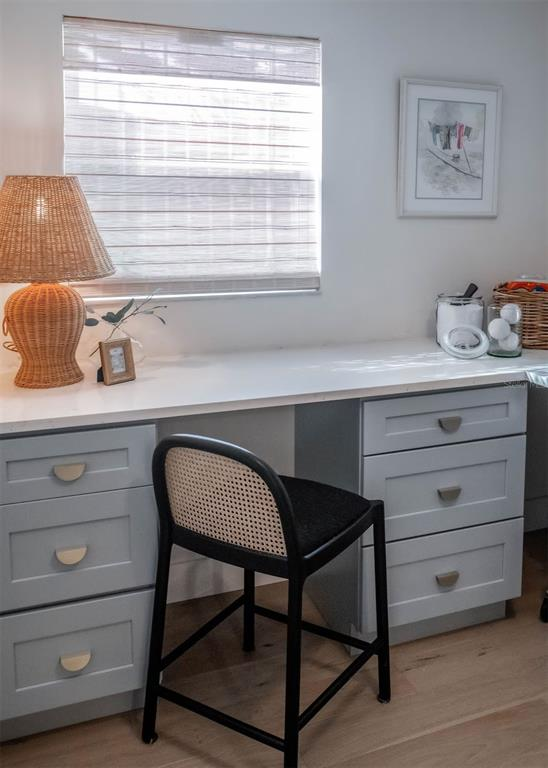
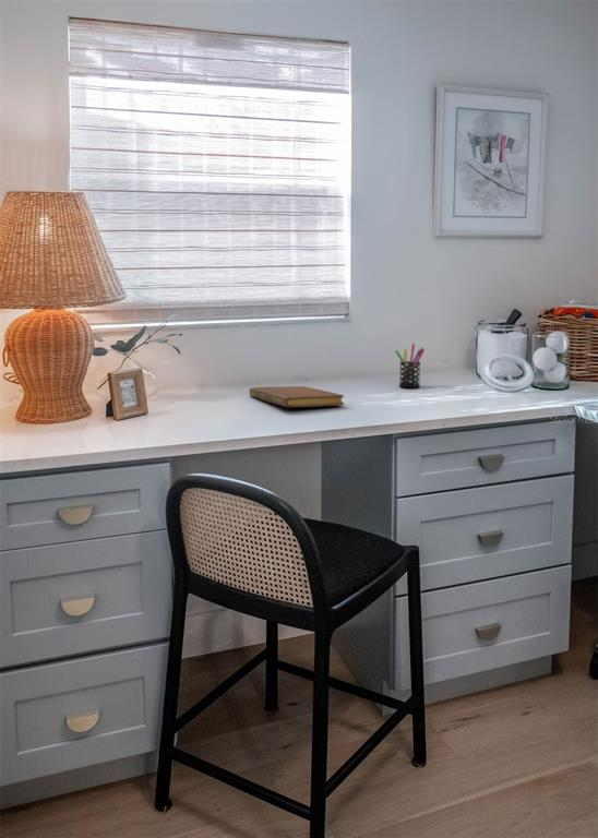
+ notebook [248,385,345,408]
+ pen holder [394,343,426,388]
